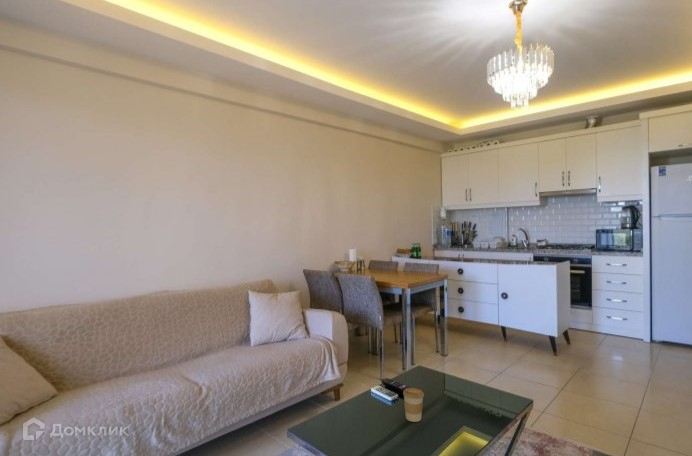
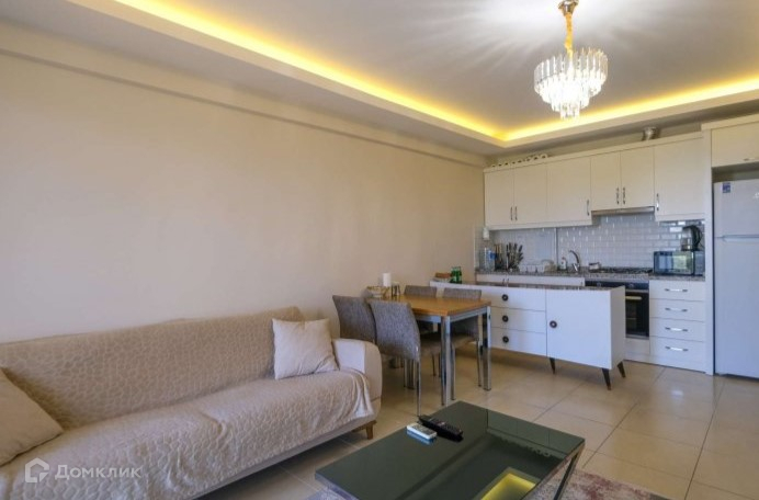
- coffee cup [402,387,425,423]
